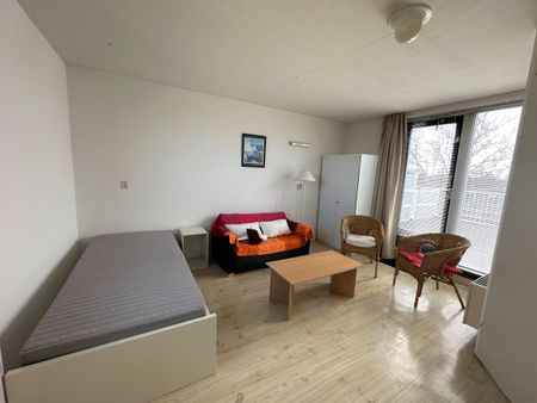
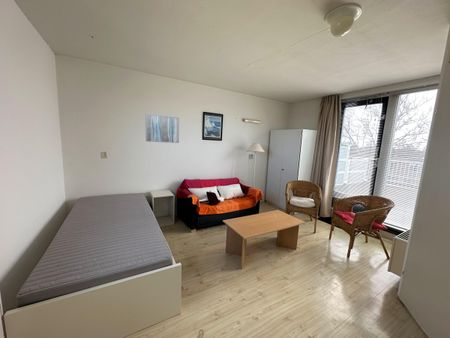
+ wall art [145,113,180,144]
